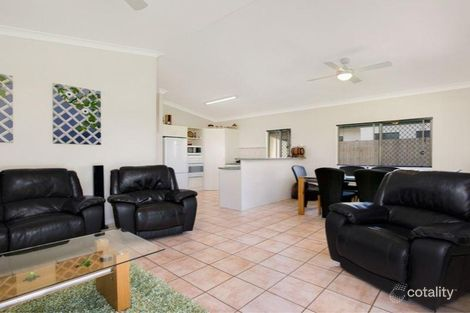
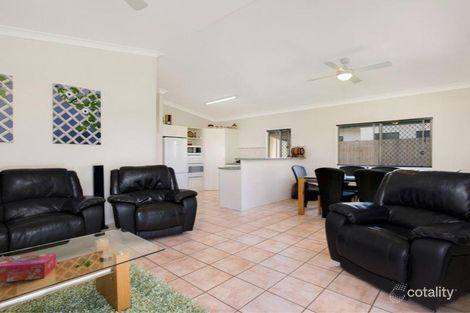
+ tissue box [0,252,57,283]
